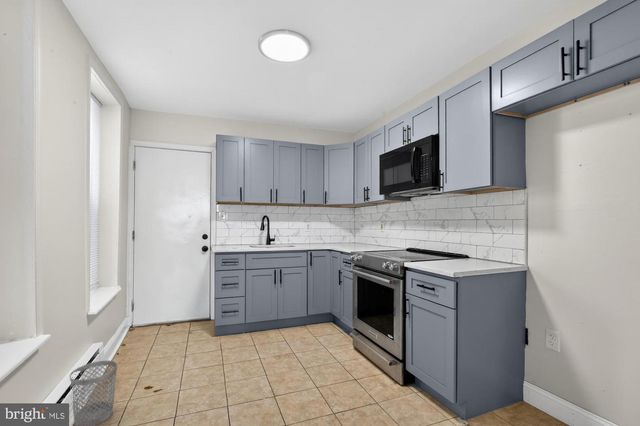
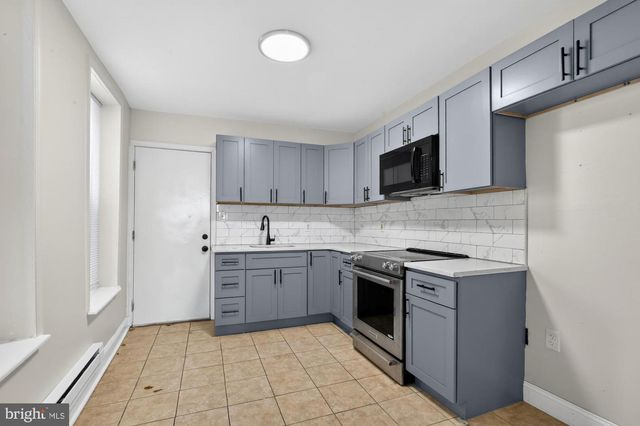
- wastebasket [69,360,118,426]
